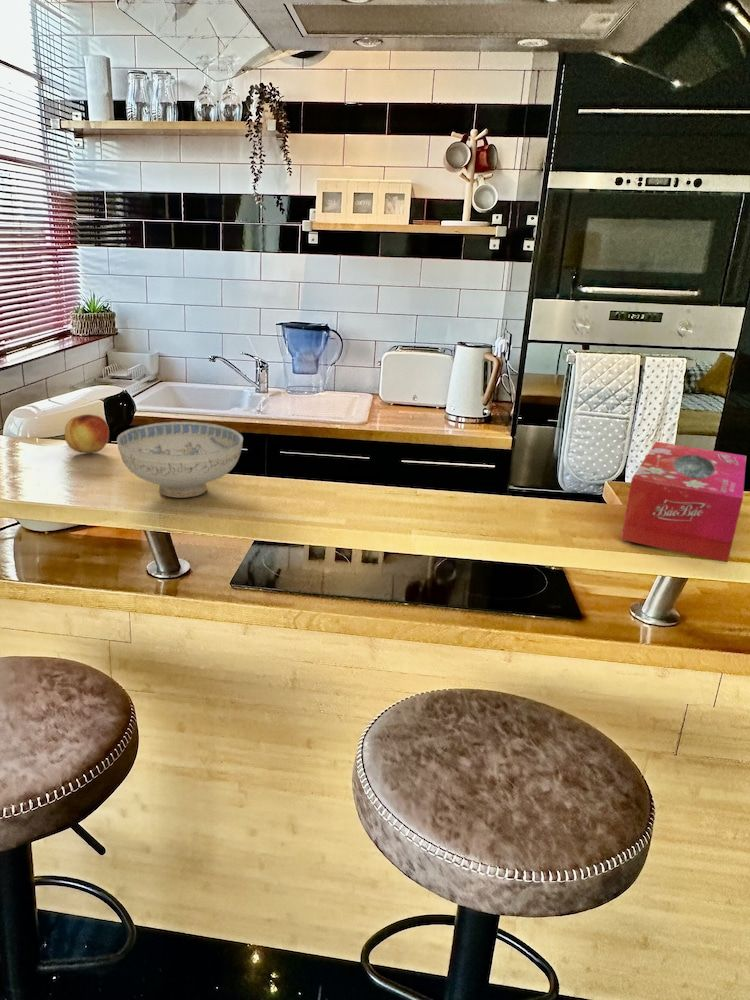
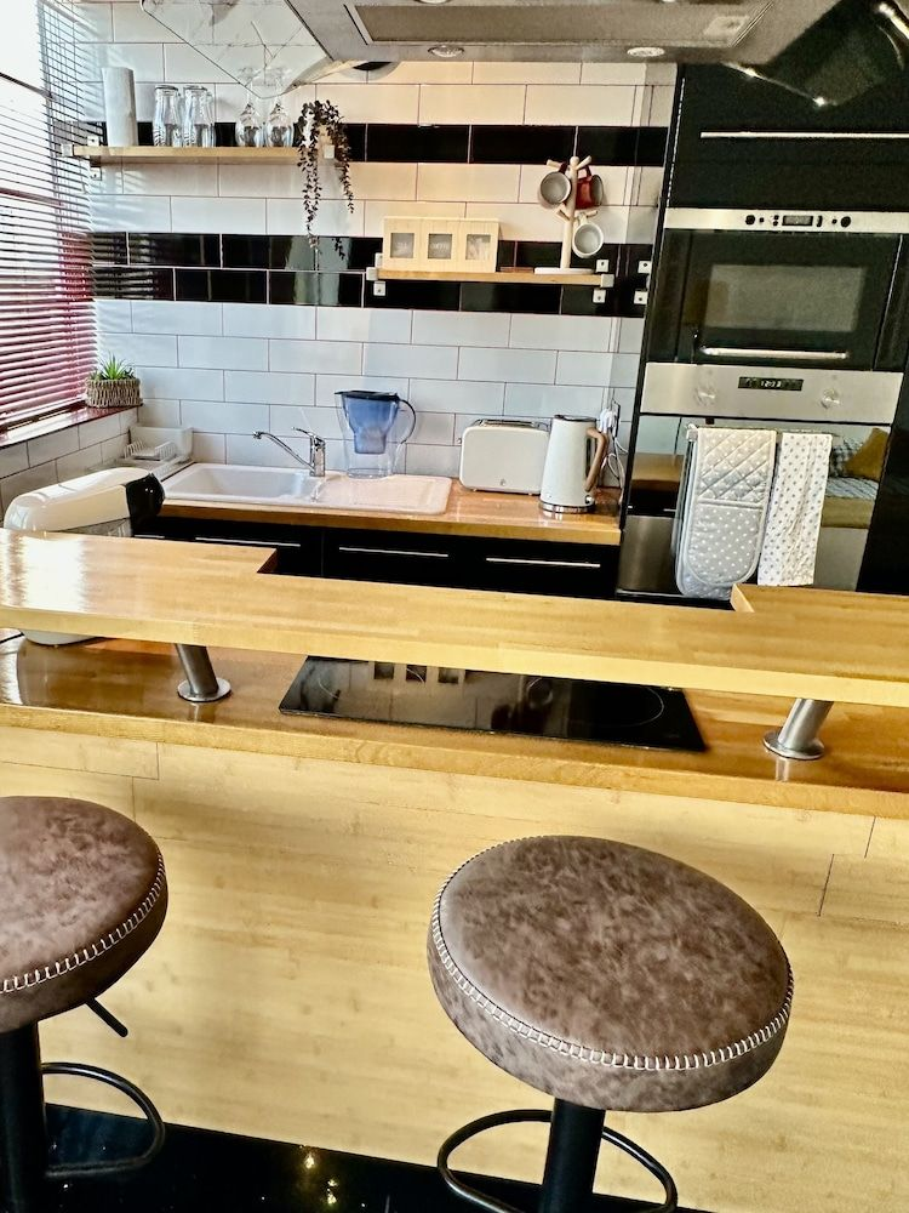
- ceramic bowl [116,421,244,499]
- tissue box [620,441,747,564]
- fruit [64,413,110,454]
